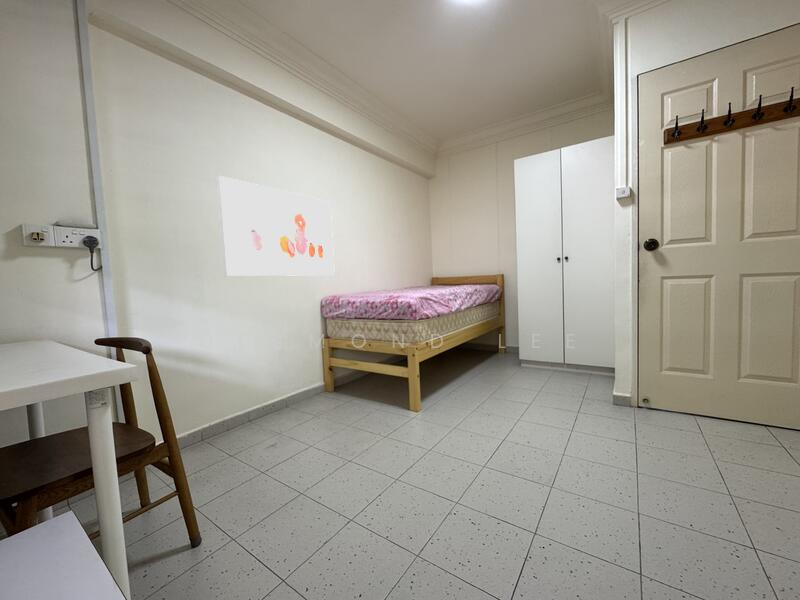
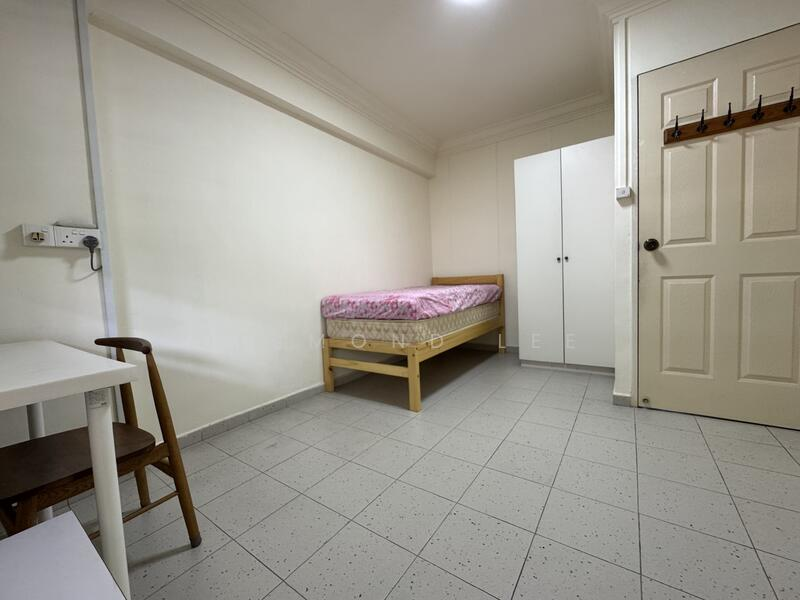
- wall art [216,175,336,277]
